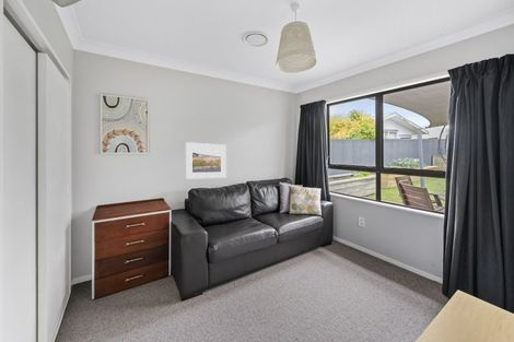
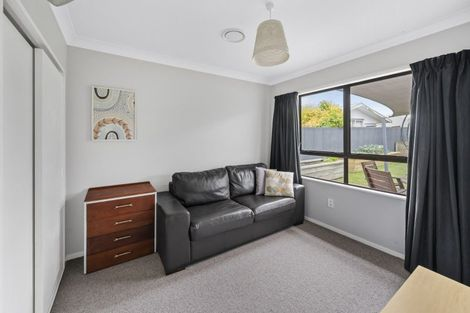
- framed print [185,141,227,179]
